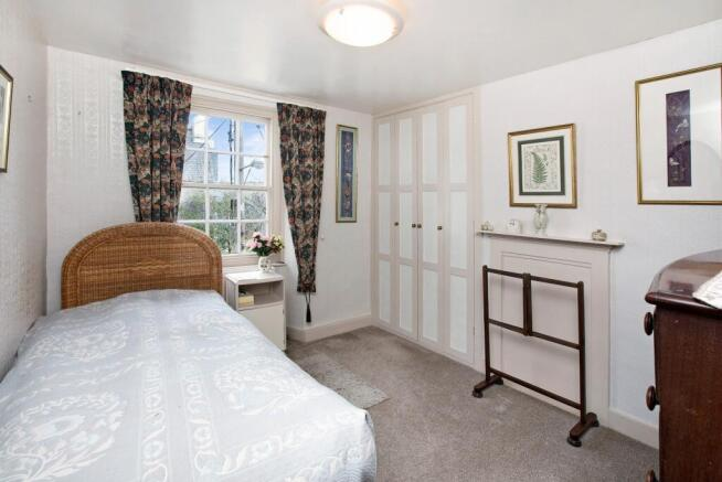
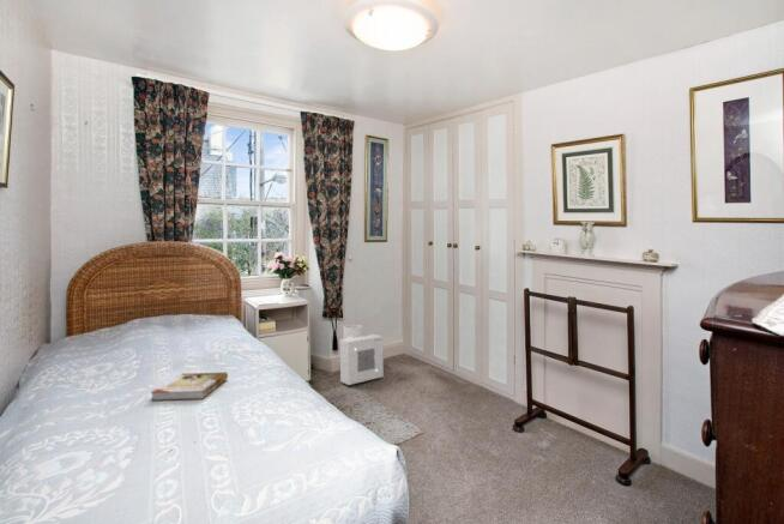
+ air purifier [339,324,385,386]
+ book [150,372,229,402]
